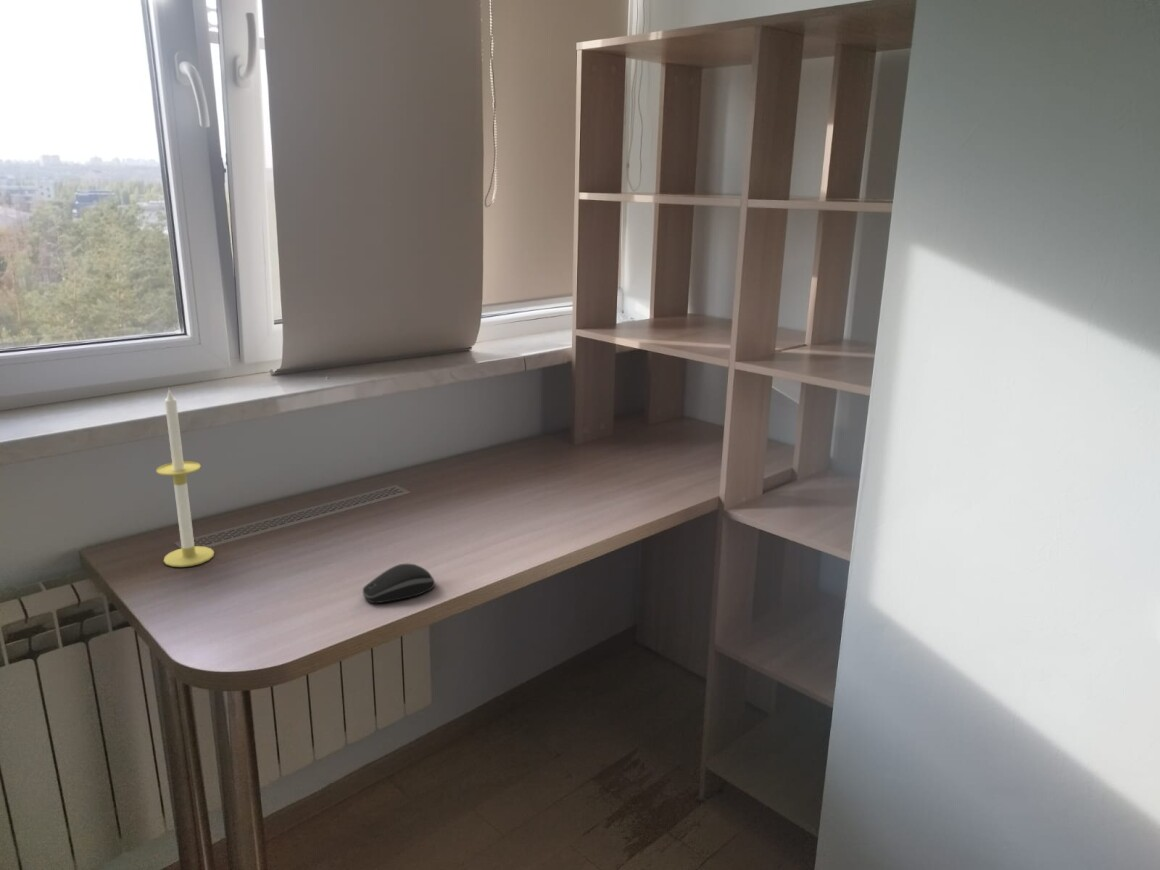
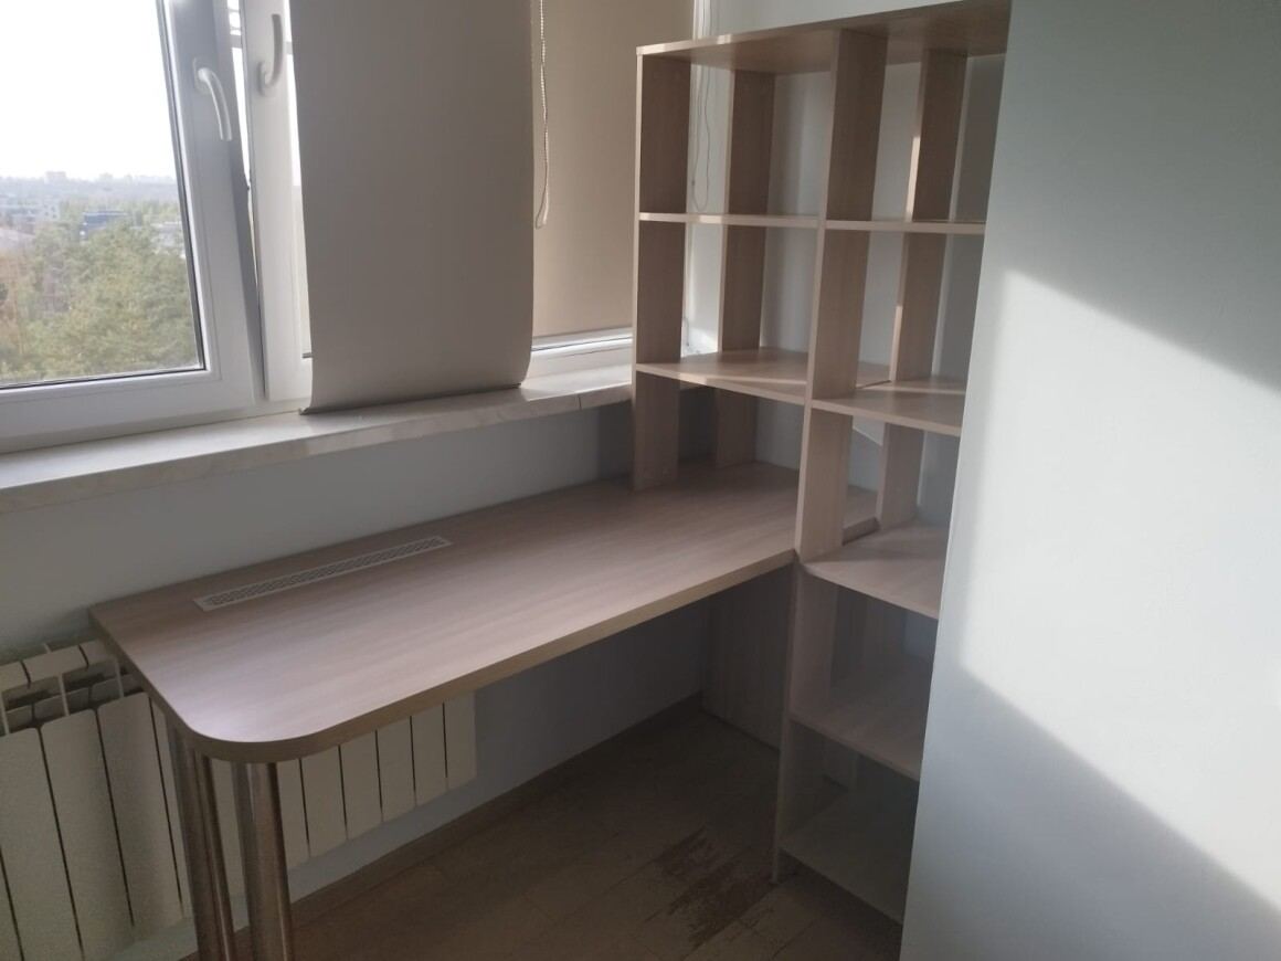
- computer mouse [362,563,436,604]
- candle [155,388,215,568]
